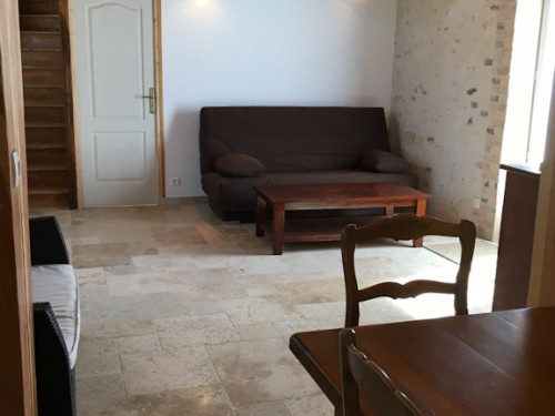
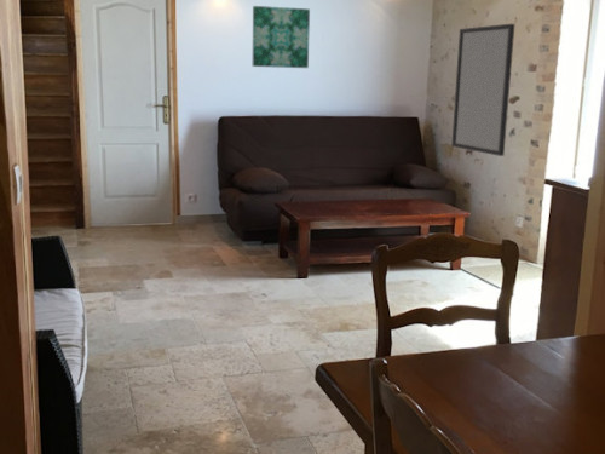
+ home mirror [450,23,515,157]
+ wall art [252,5,311,69]
